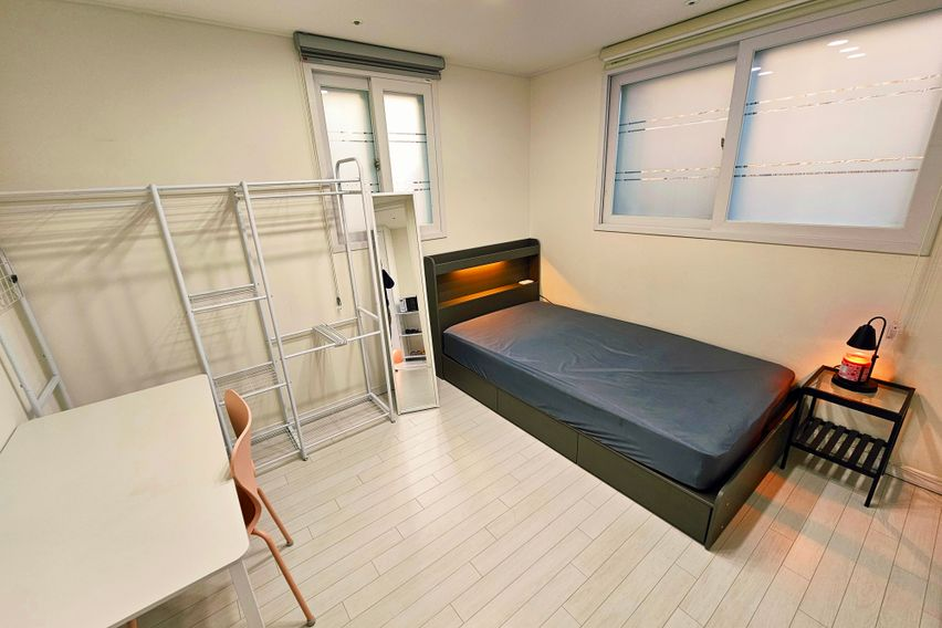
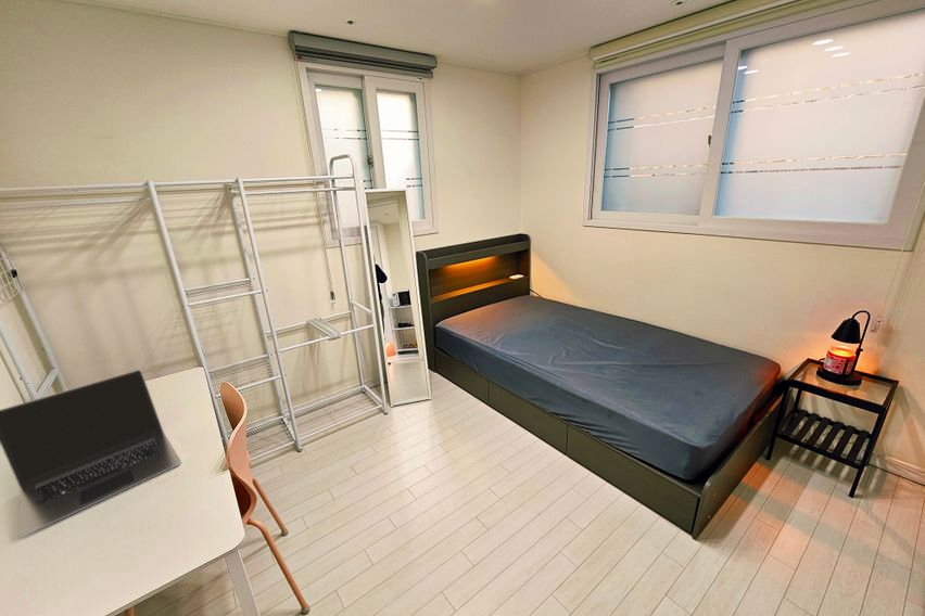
+ laptop [0,369,182,539]
